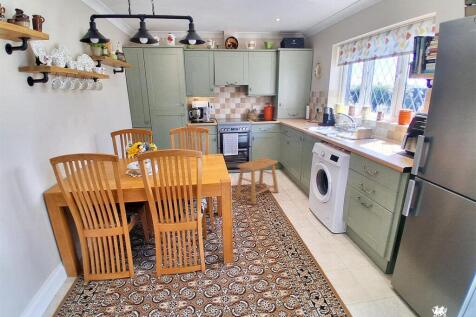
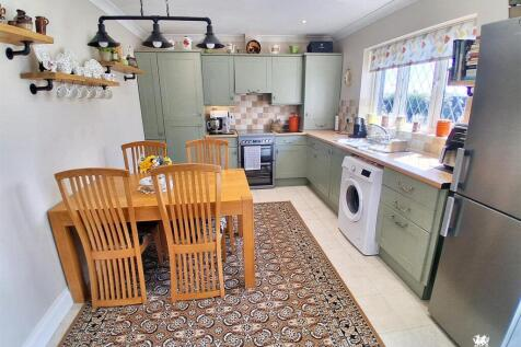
- stool [234,157,280,206]
